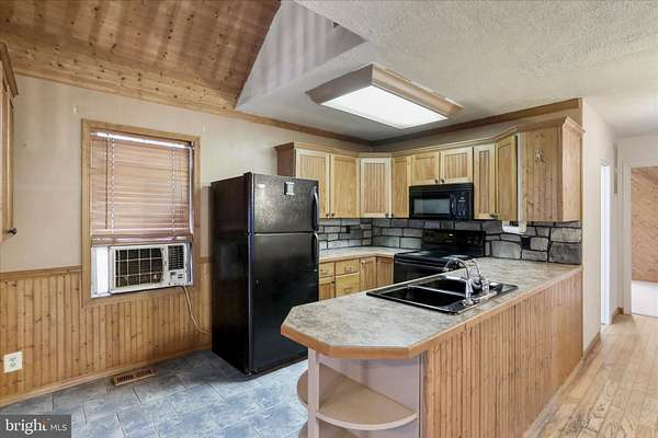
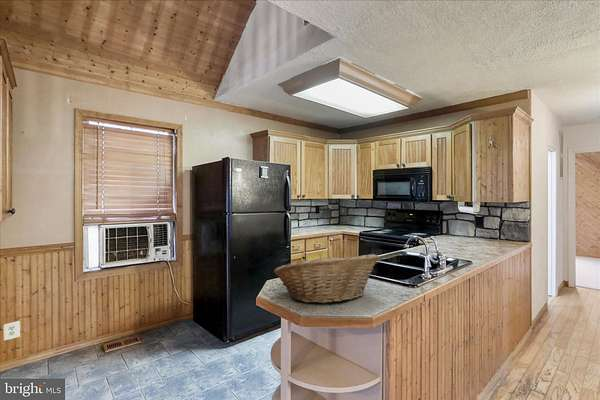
+ fruit basket [273,253,380,304]
